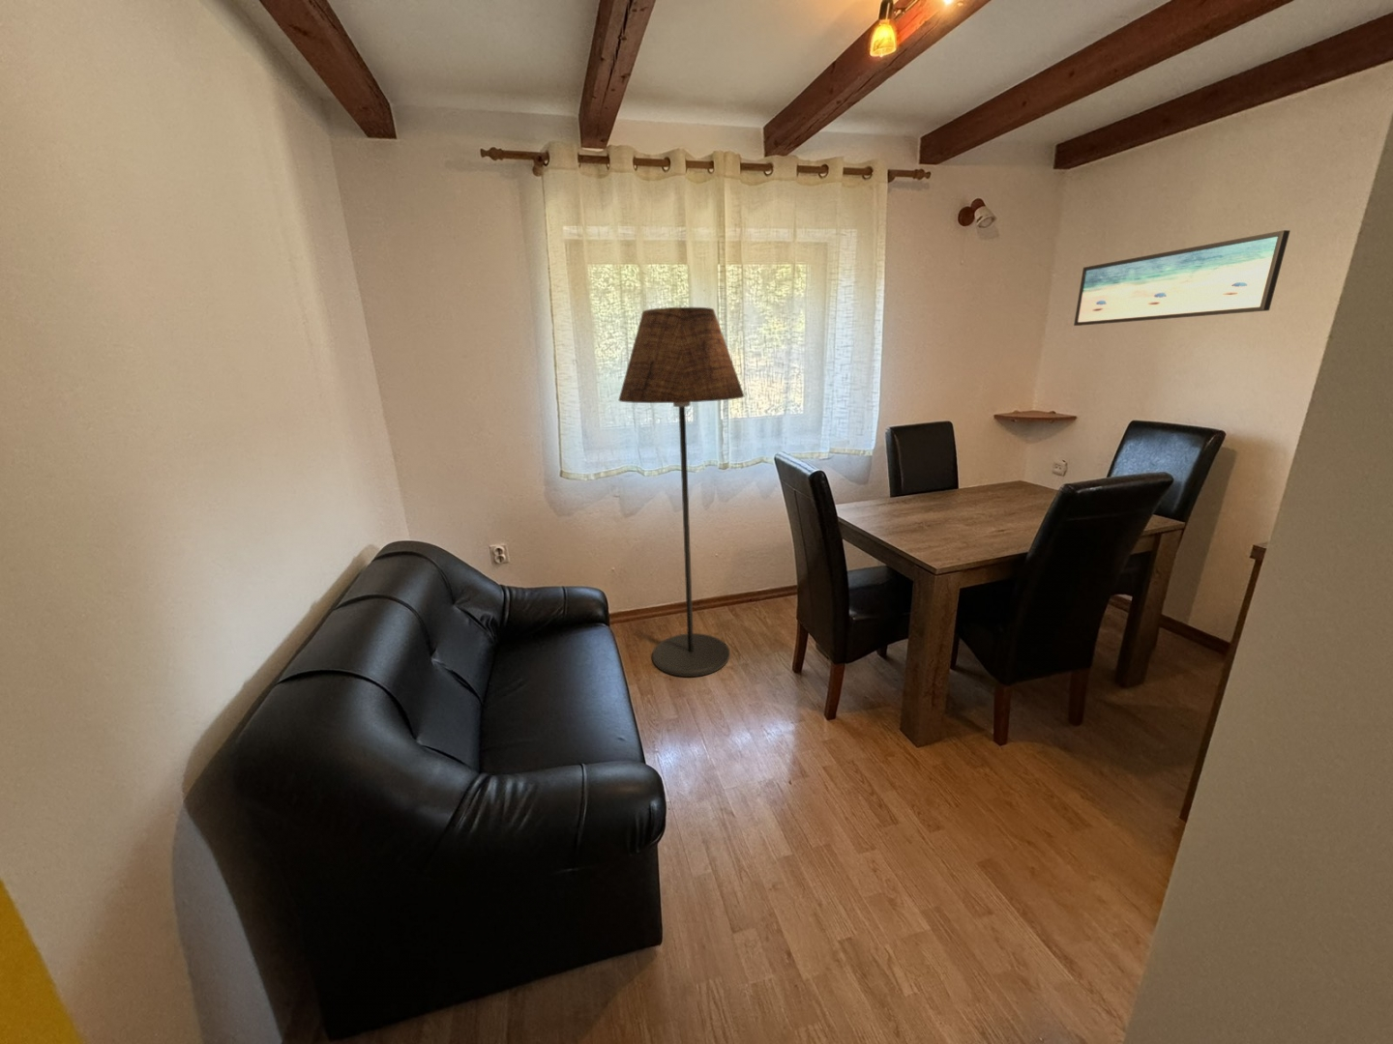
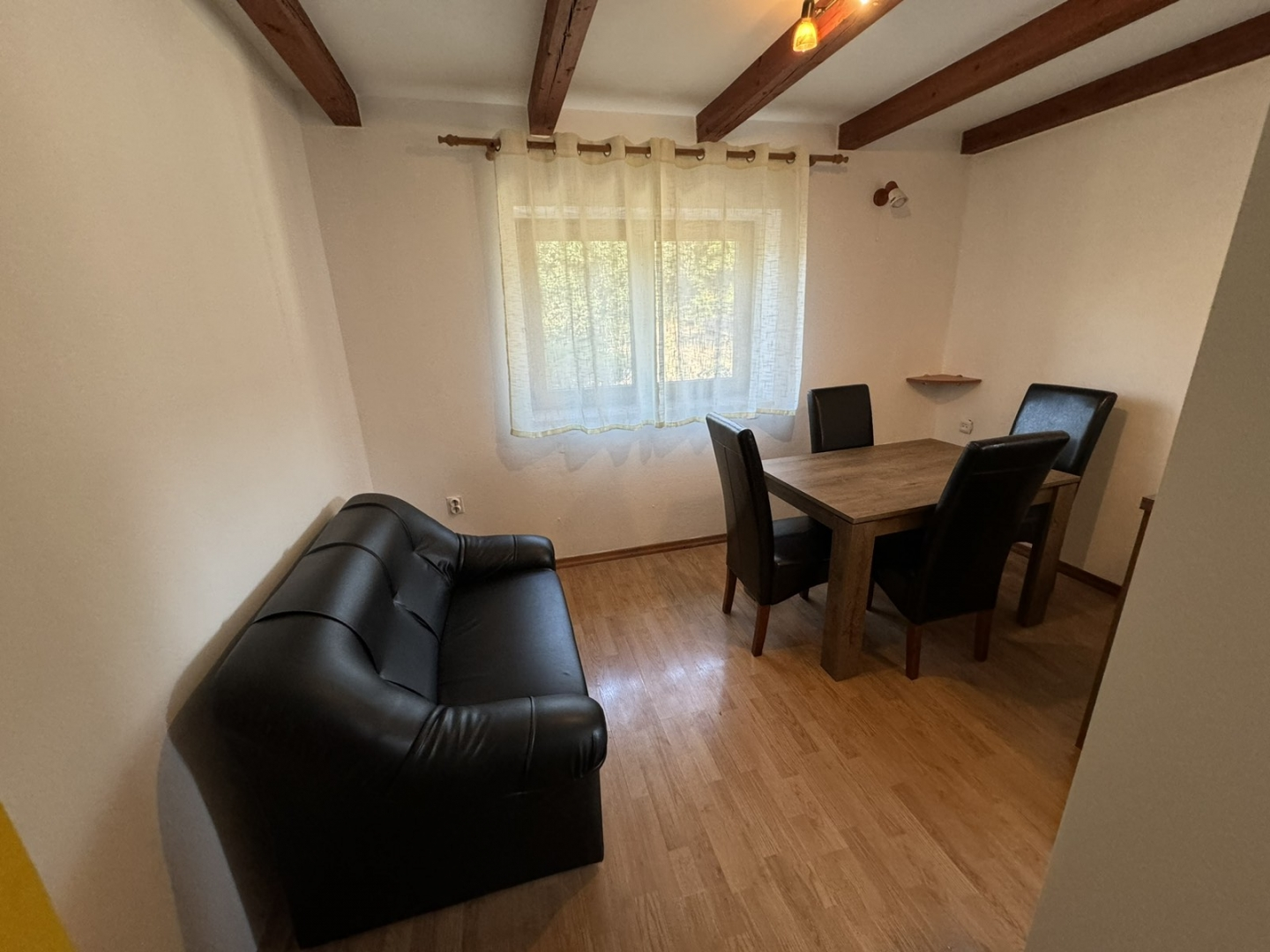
- wall art [1073,229,1291,327]
- floor lamp [618,306,745,678]
